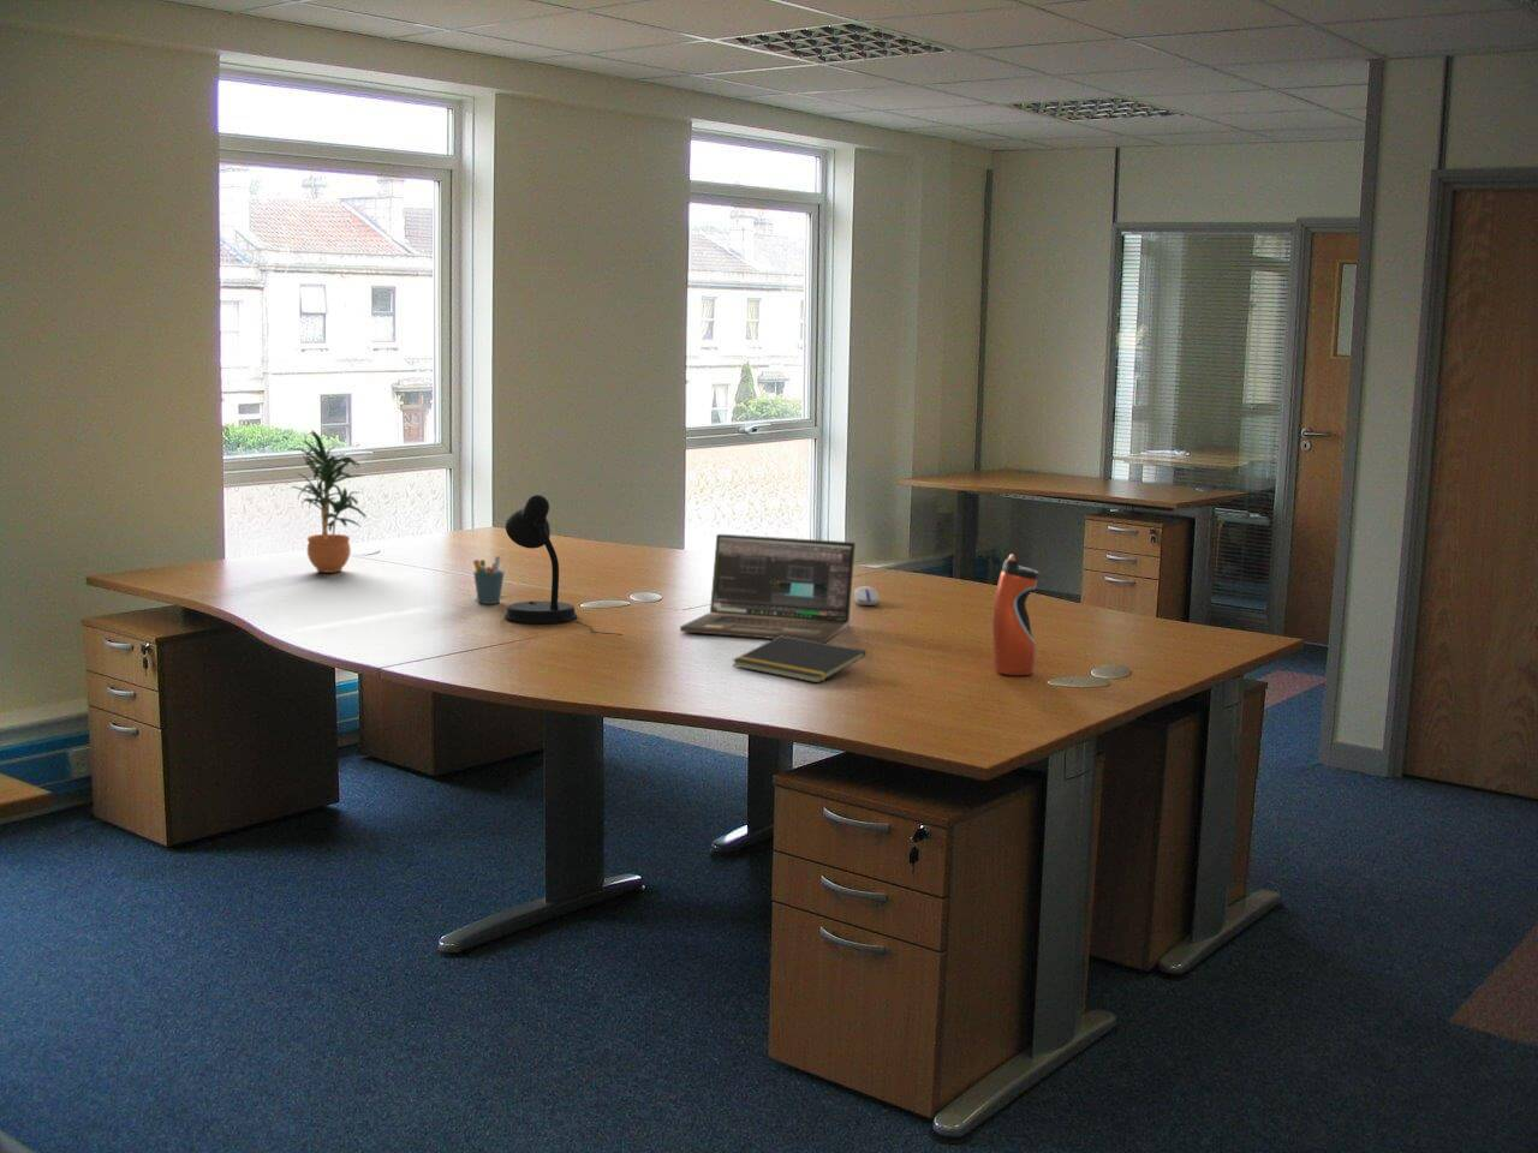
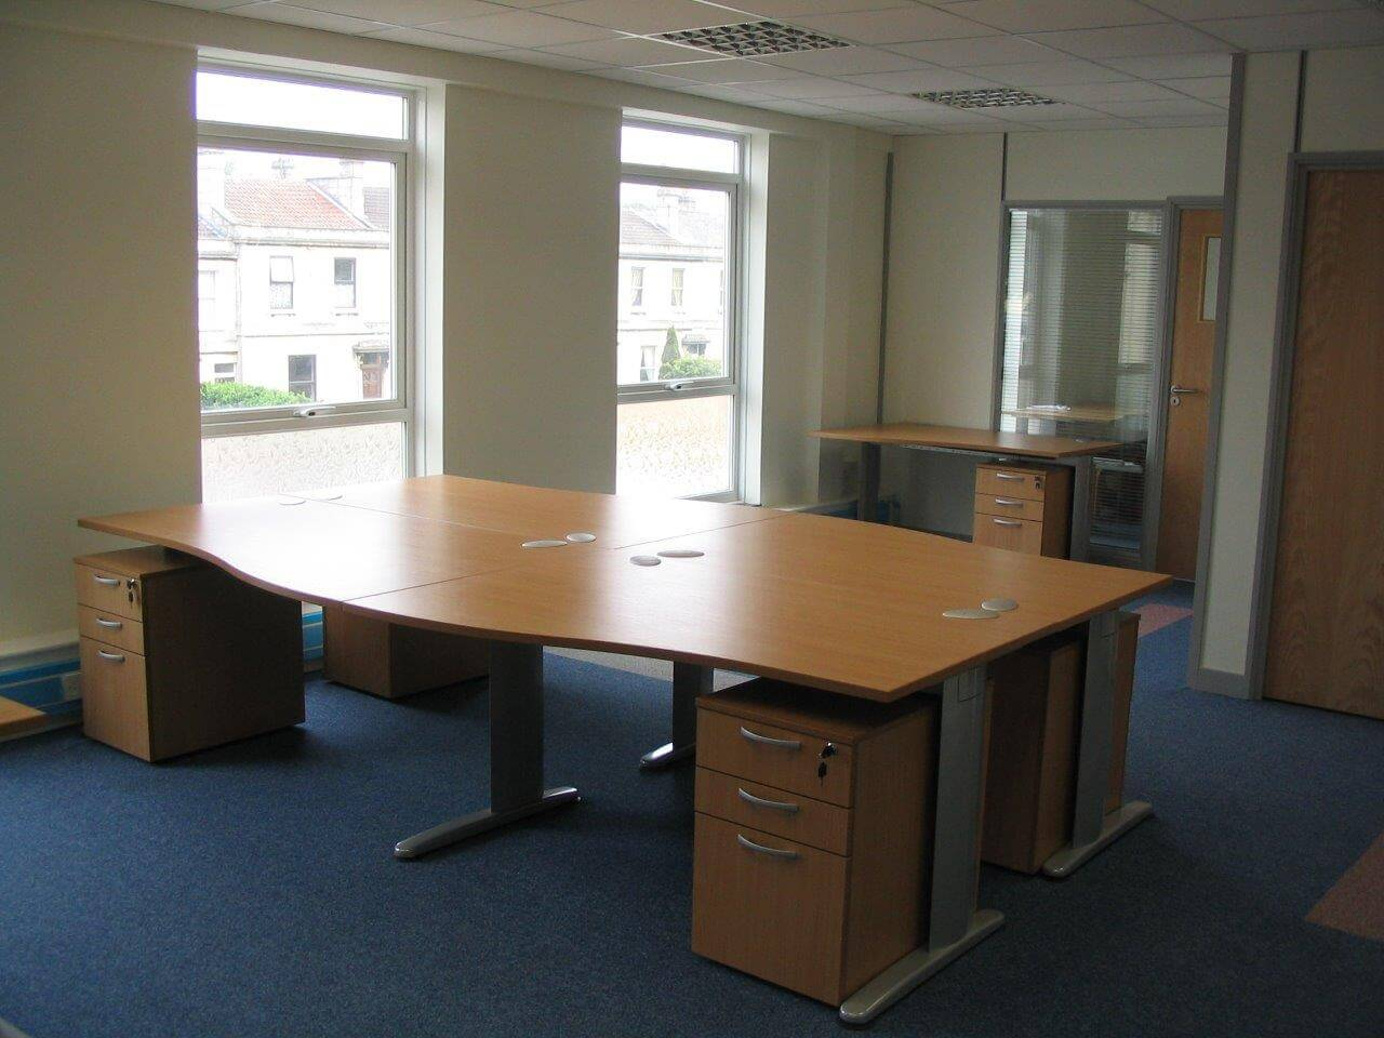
- notepad [730,636,867,684]
- computer mouse [853,585,879,607]
- laptop [679,533,856,644]
- water bottle [992,552,1040,676]
- potted plant [286,429,368,574]
- pen holder [472,555,506,606]
- desk lamp [504,494,624,637]
